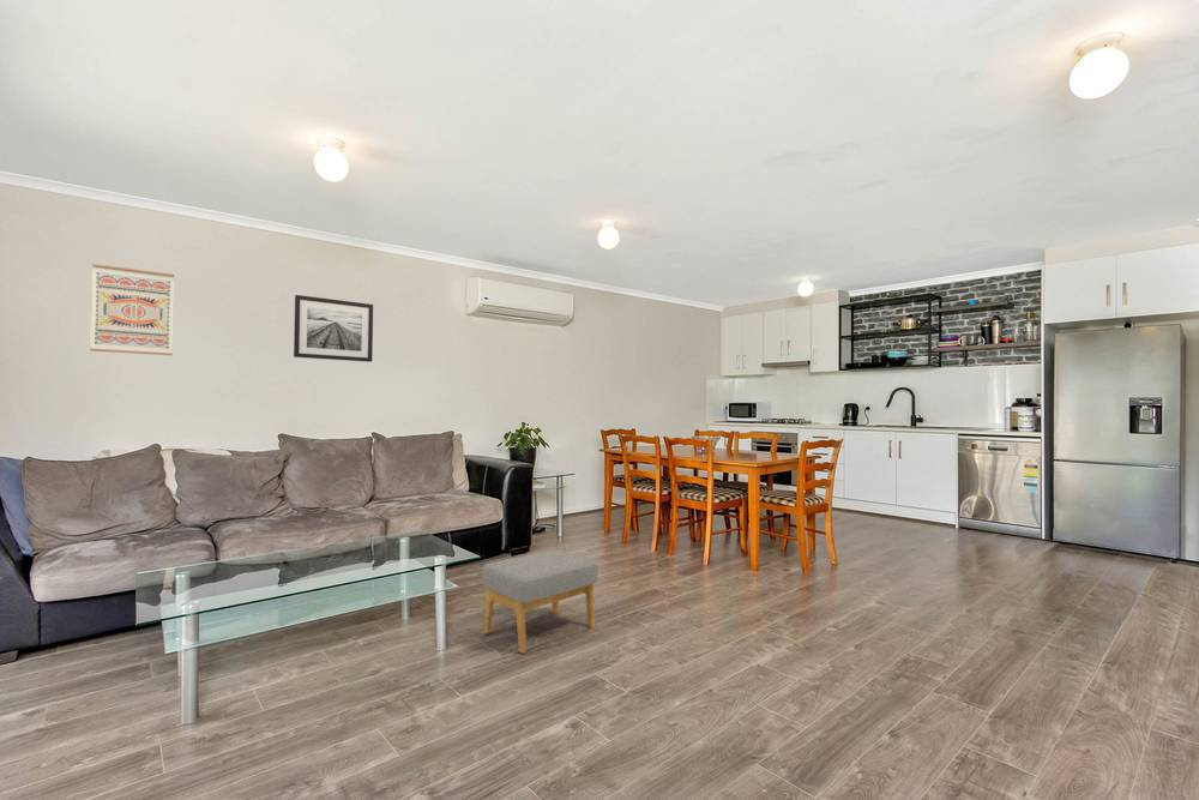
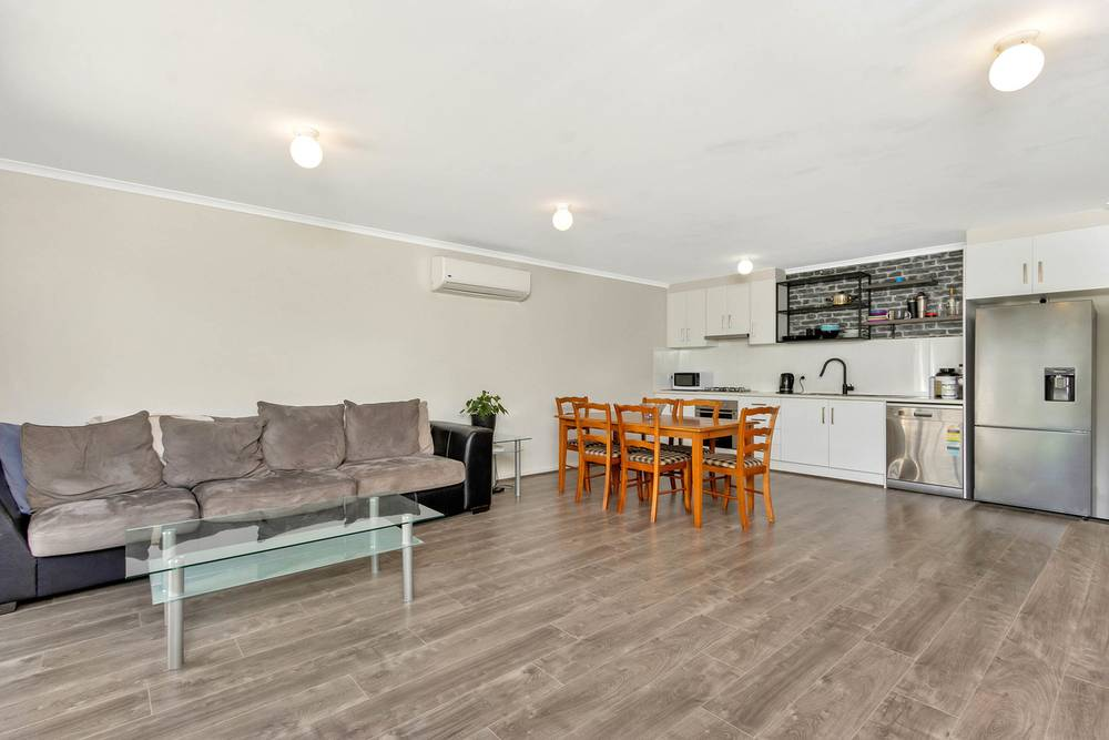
- wall art [293,294,374,363]
- footstool [481,548,600,655]
- wall art [89,263,175,356]
